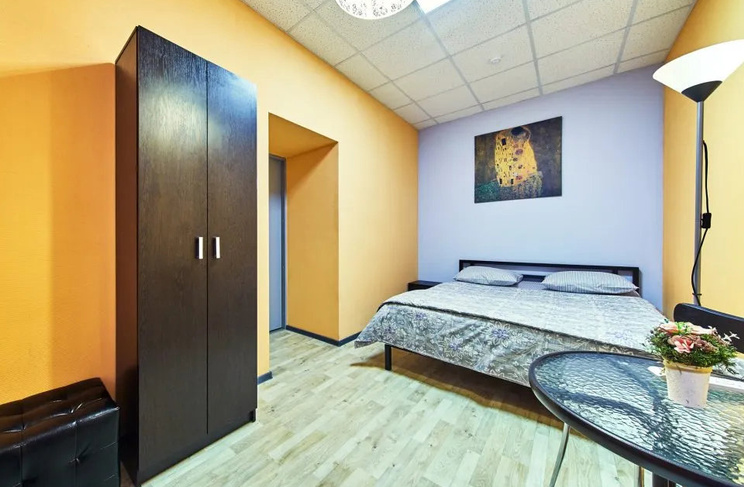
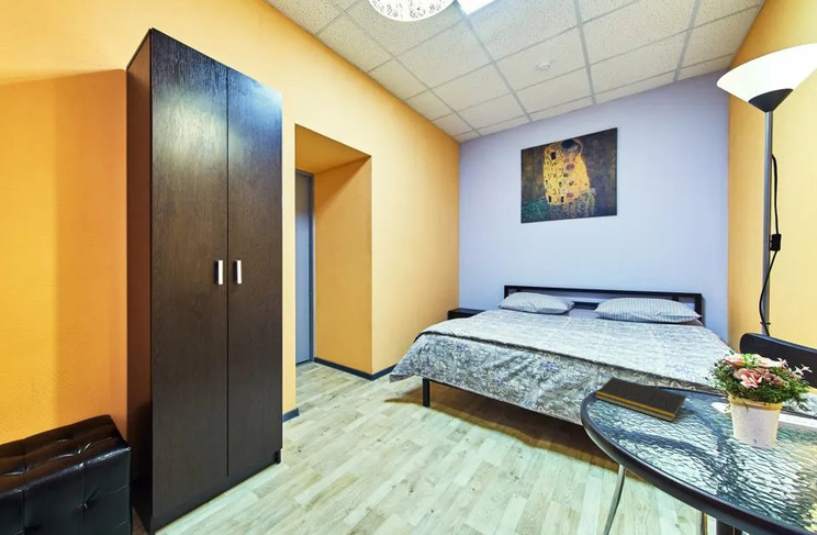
+ notepad [594,376,687,423]
